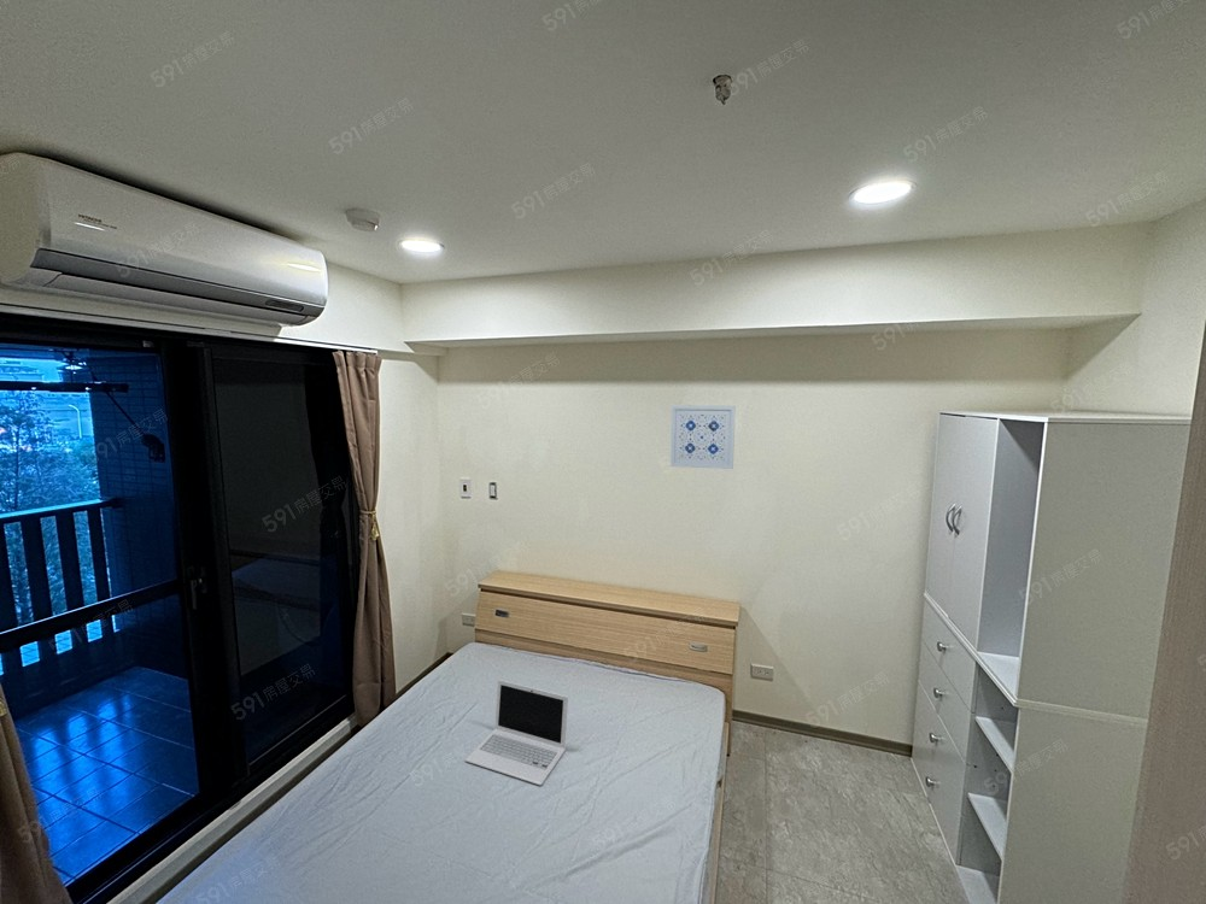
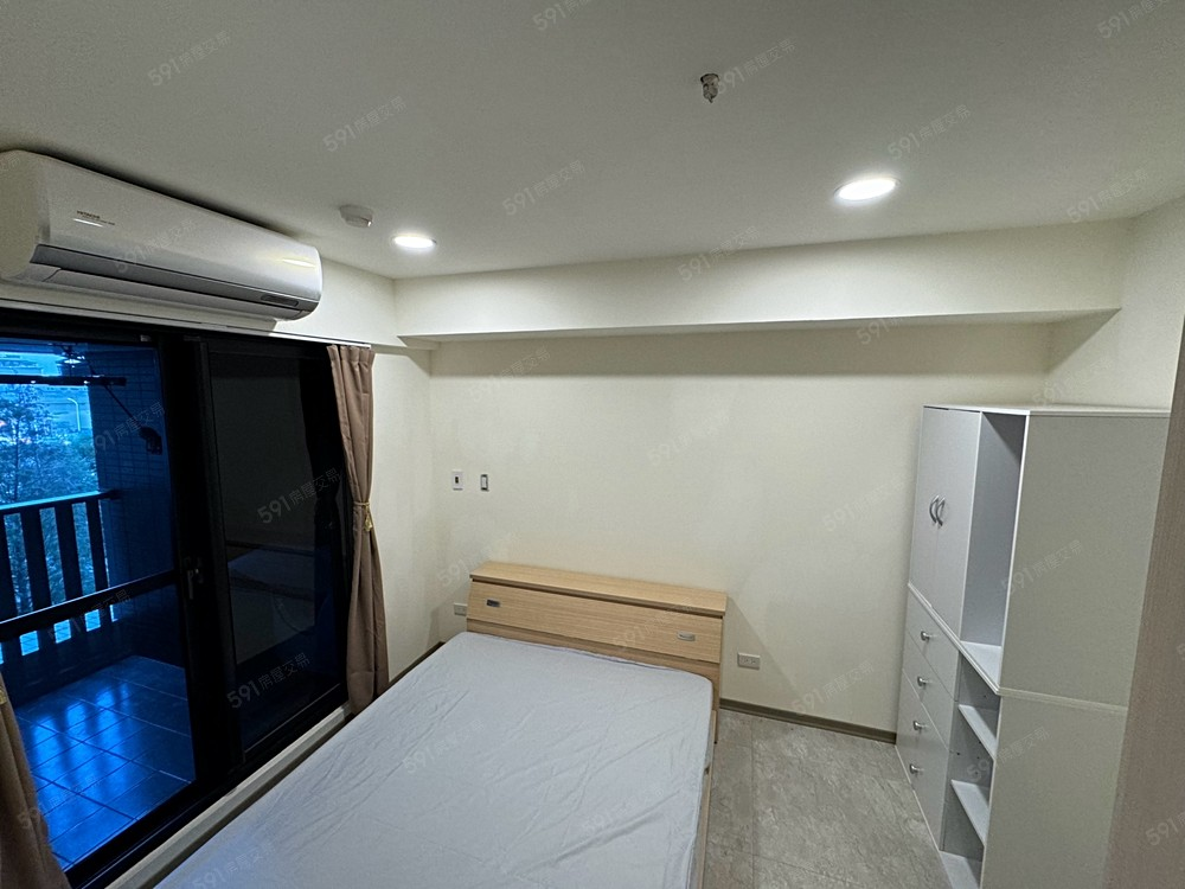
- wall art [669,404,737,470]
- laptop [464,679,569,786]
